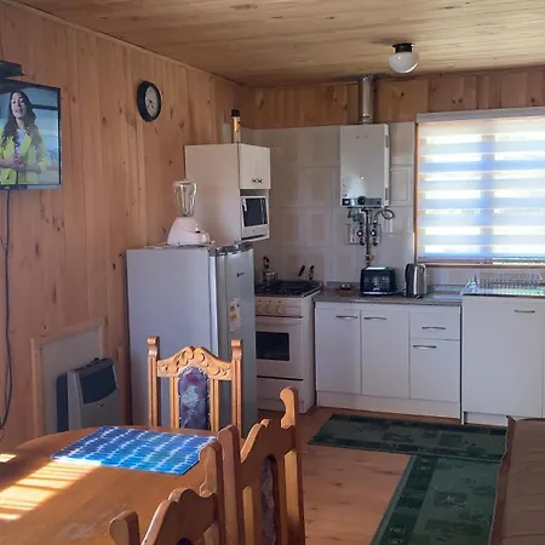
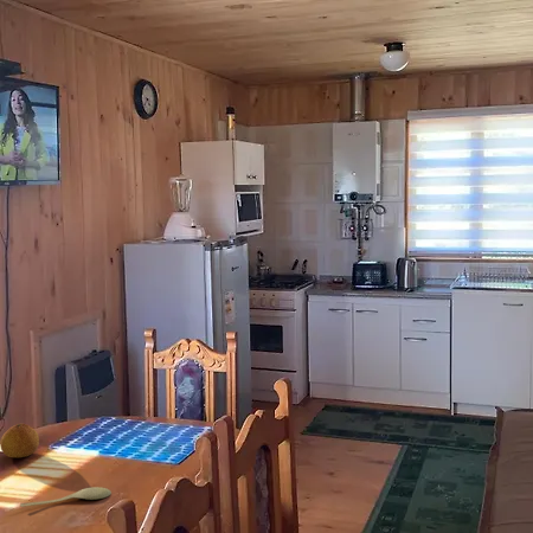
+ fruit [0,423,40,458]
+ spoon [19,486,113,508]
